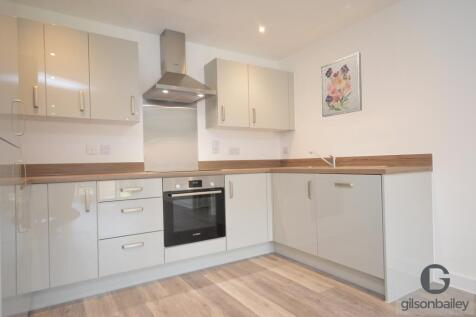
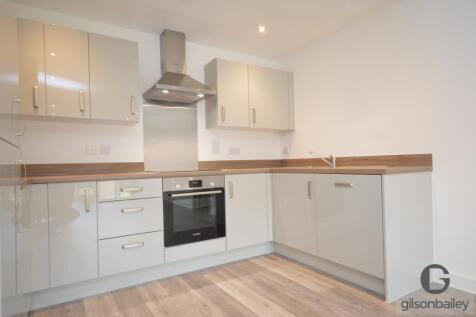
- wall art [320,51,363,118]
